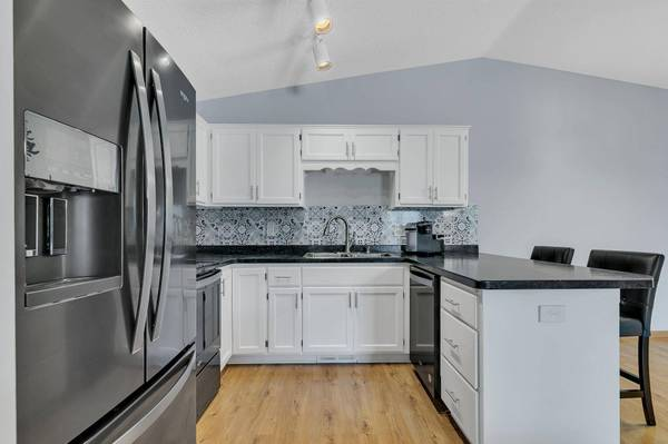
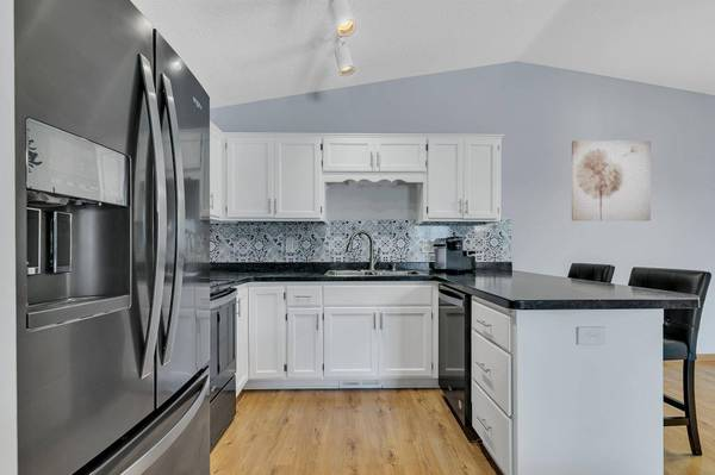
+ wall art [571,139,652,221]
